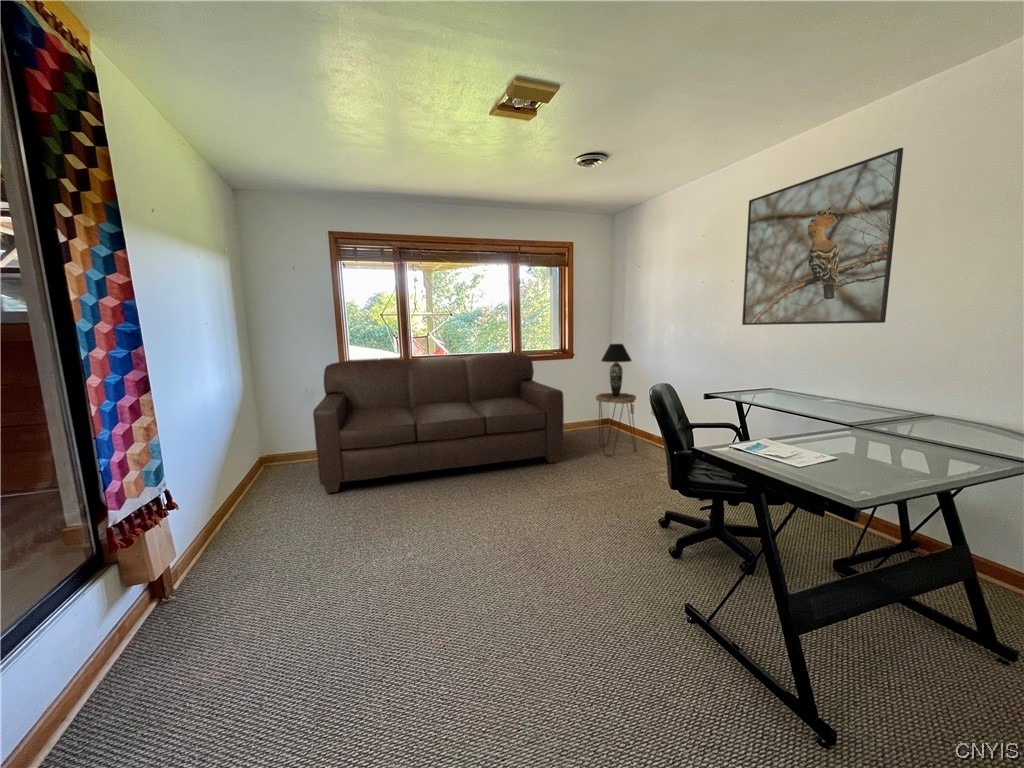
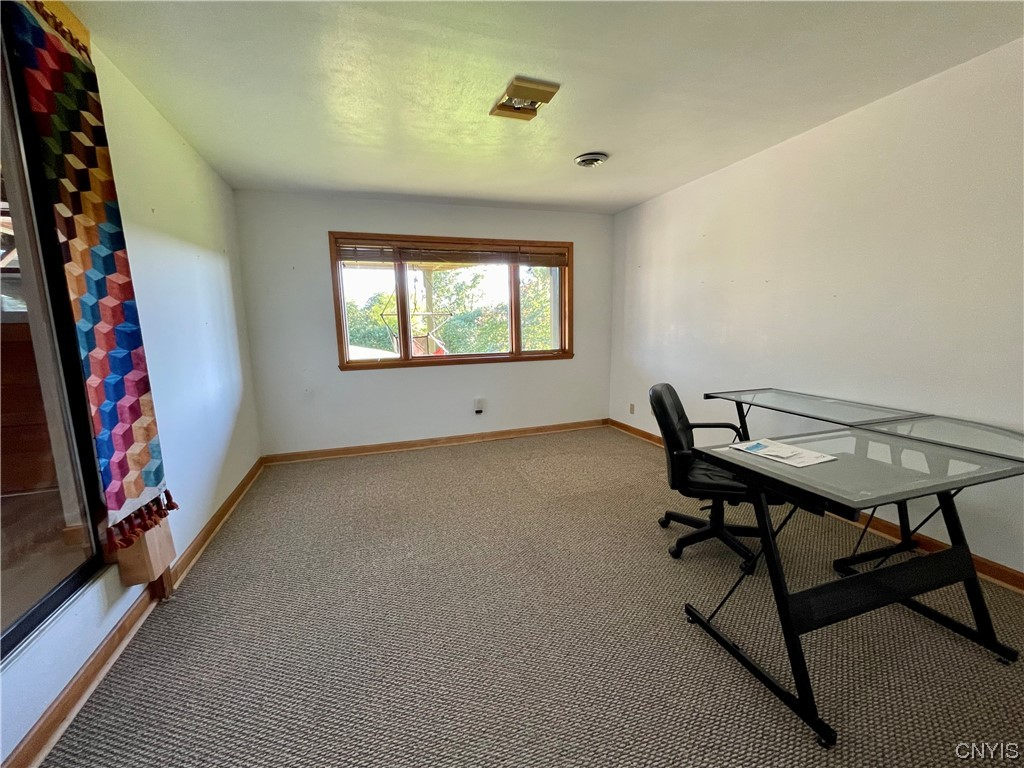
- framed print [741,147,904,326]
- side table [595,392,637,457]
- table lamp [600,343,633,397]
- sofa [312,352,565,494]
